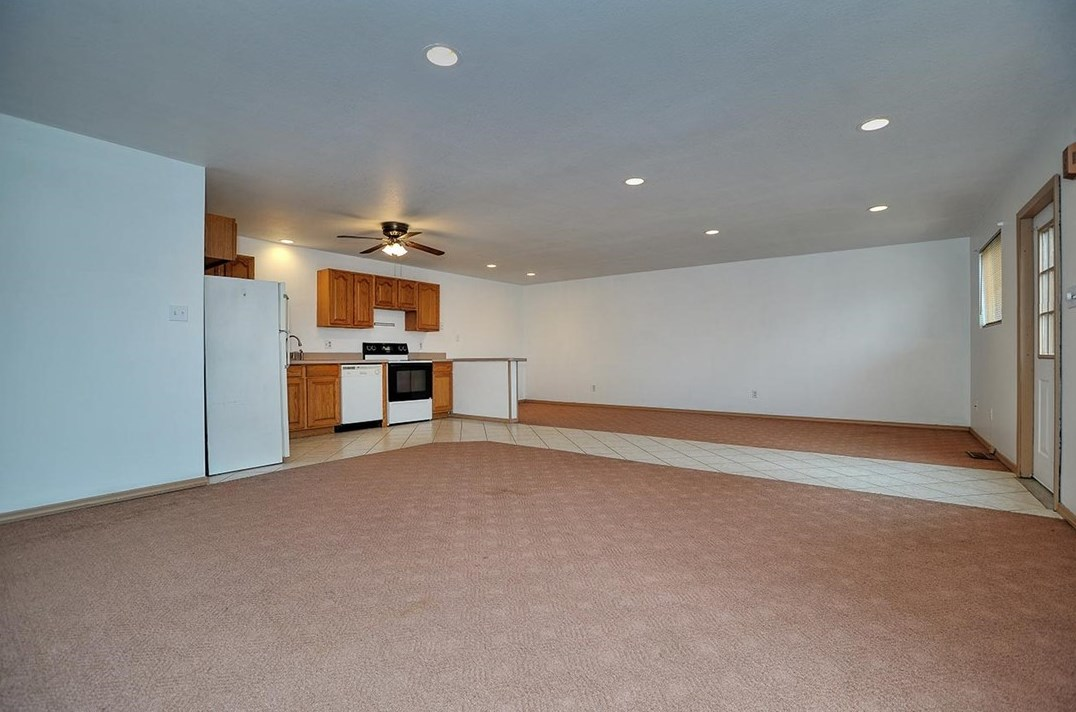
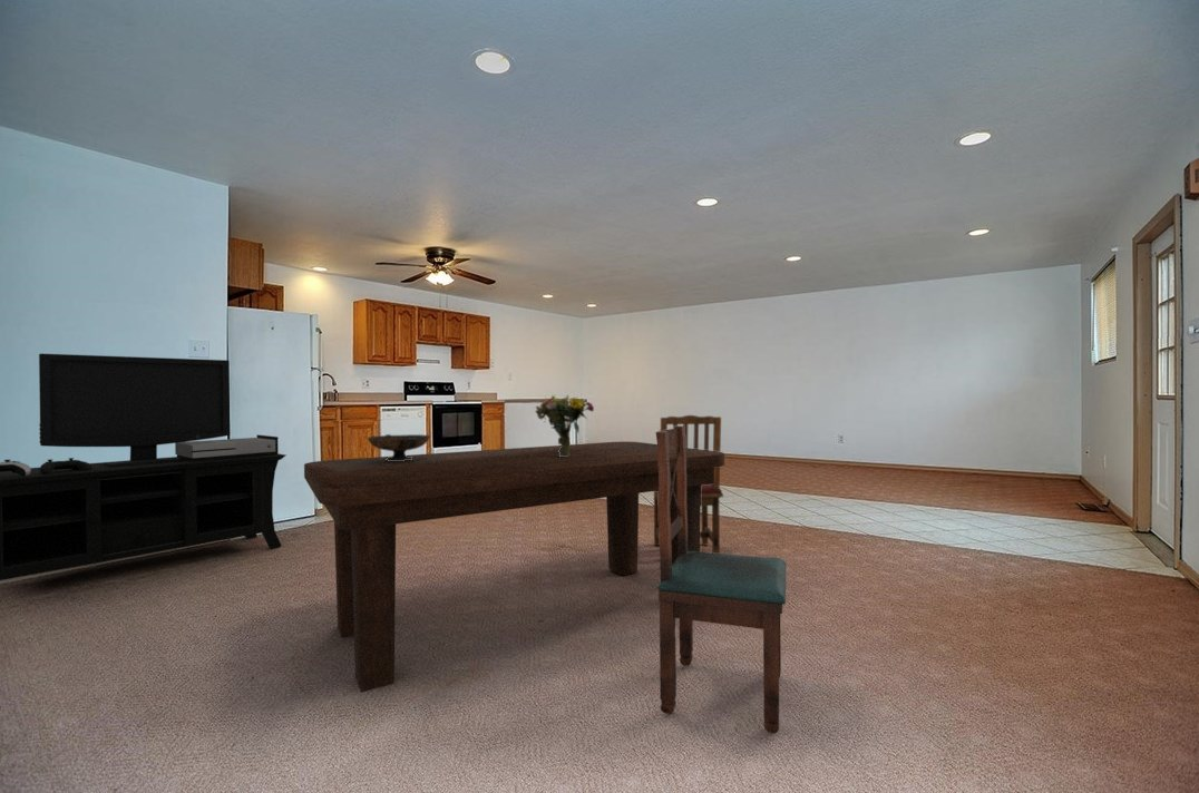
+ media console [0,352,287,581]
+ dining chair [653,414,724,554]
+ decorative bowl [367,433,431,461]
+ bouquet [533,393,595,457]
+ dining table [303,441,725,694]
+ dining chair [655,424,788,734]
